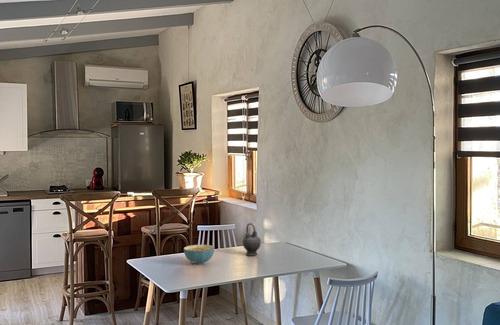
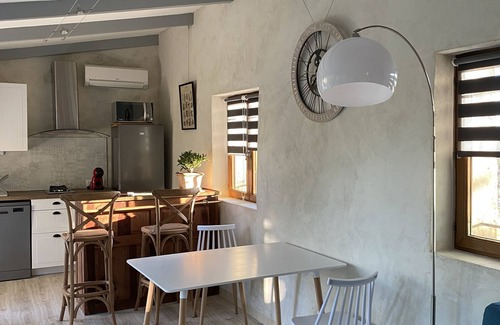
- teapot [242,222,262,257]
- cereal bowl [183,244,215,265]
